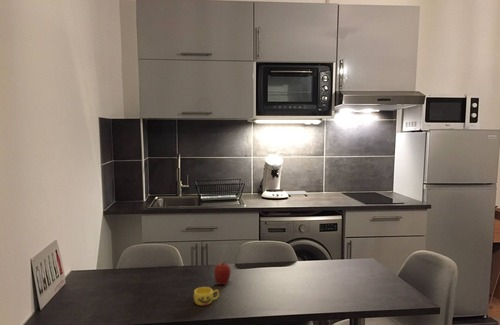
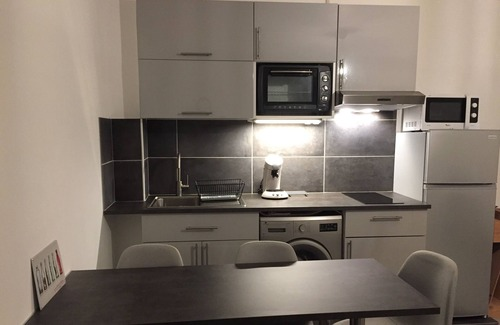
- cup [193,286,220,306]
- fruit [213,260,232,286]
